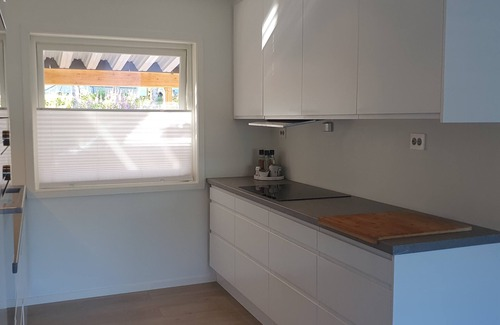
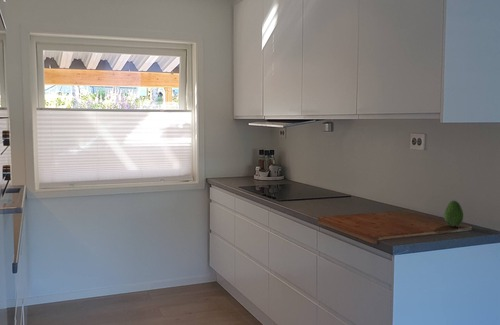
+ fruit [443,199,464,228]
